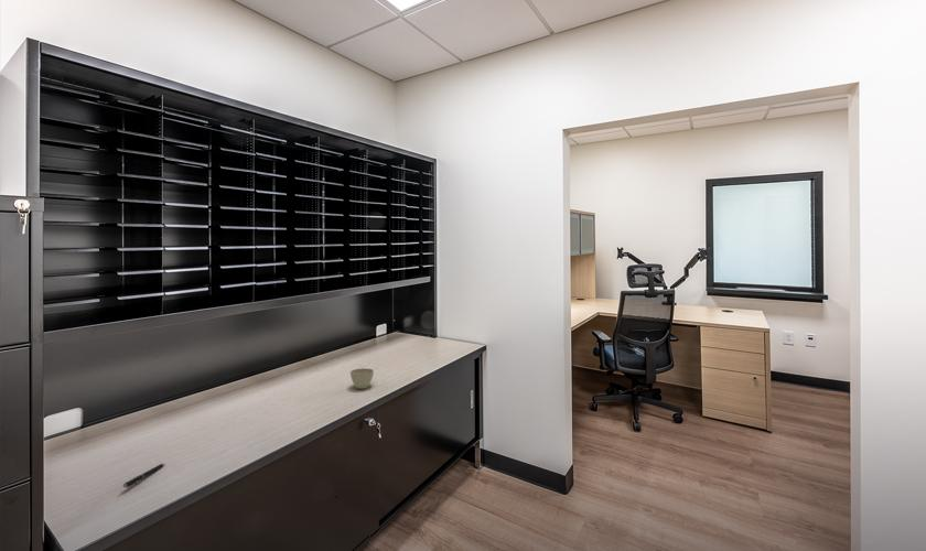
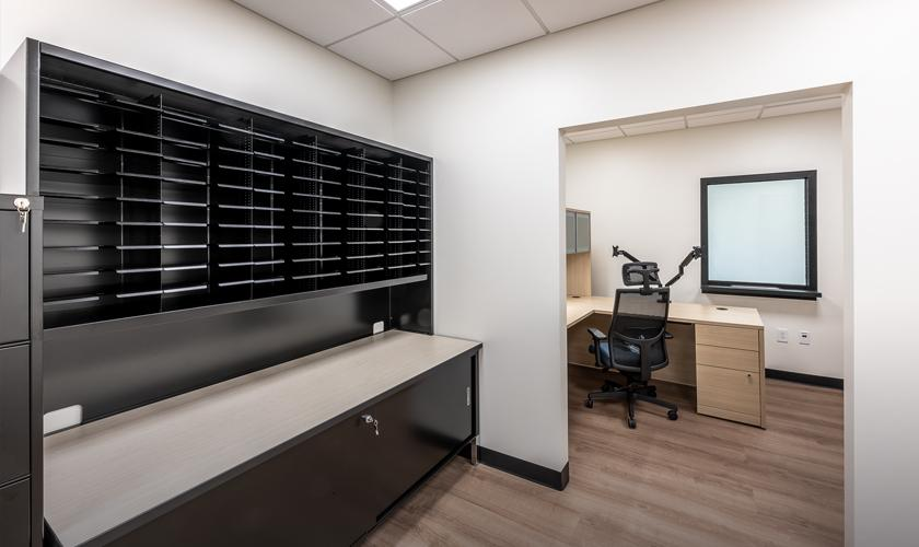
- flower pot [349,367,375,390]
- pen [122,463,166,489]
